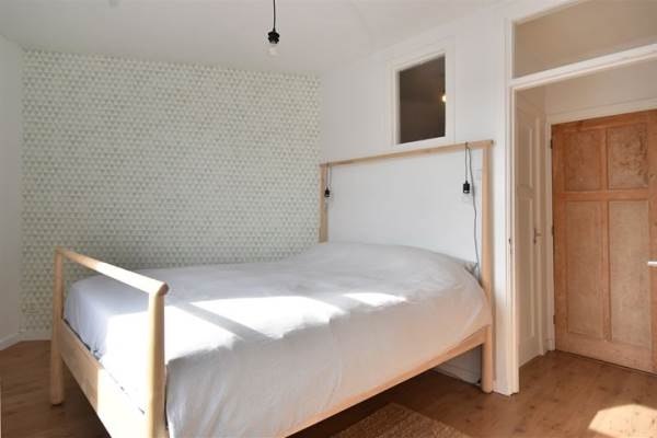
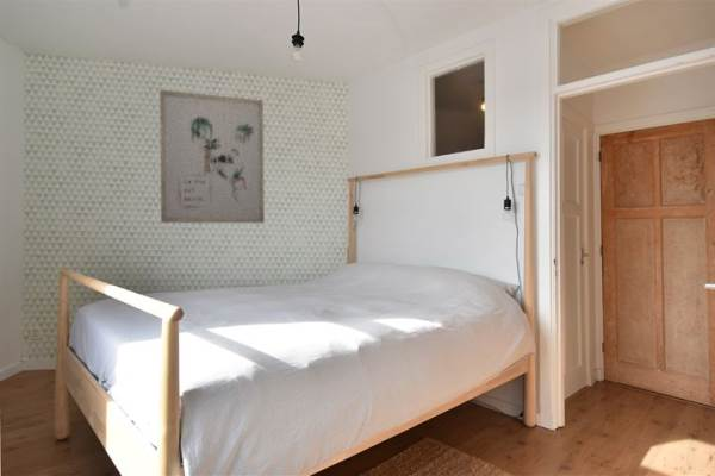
+ wall art [158,89,266,224]
